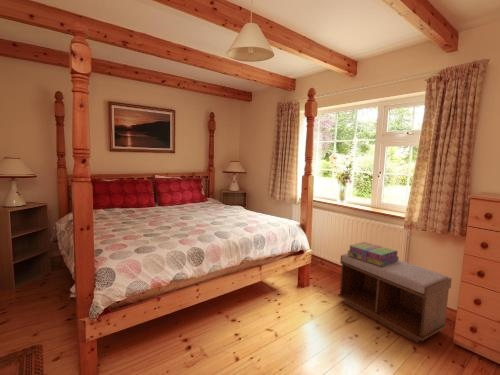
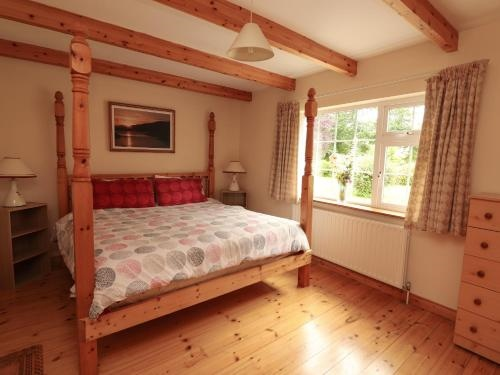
- bench [337,252,453,344]
- stack of books [347,241,400,266]
